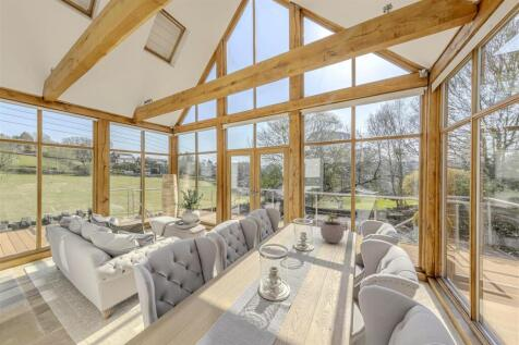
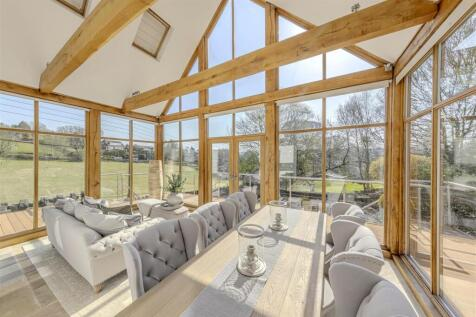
- plant pot [319,214,345,244]
